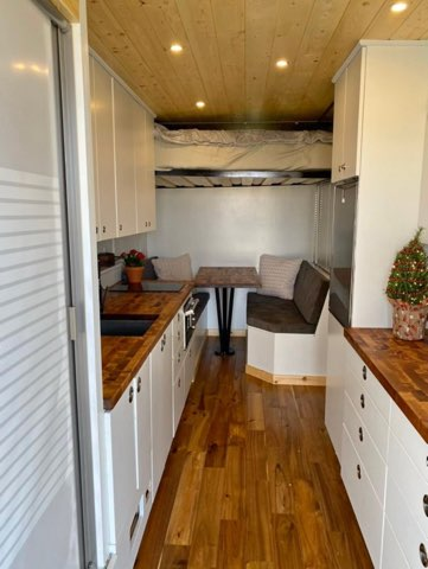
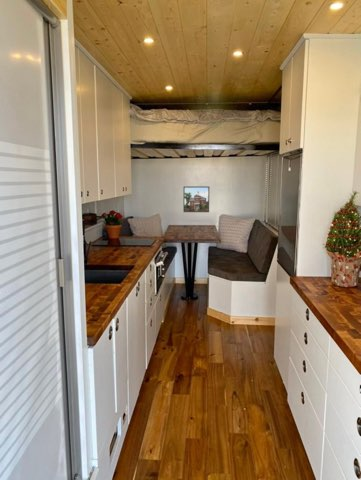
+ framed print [182,185,210,213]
